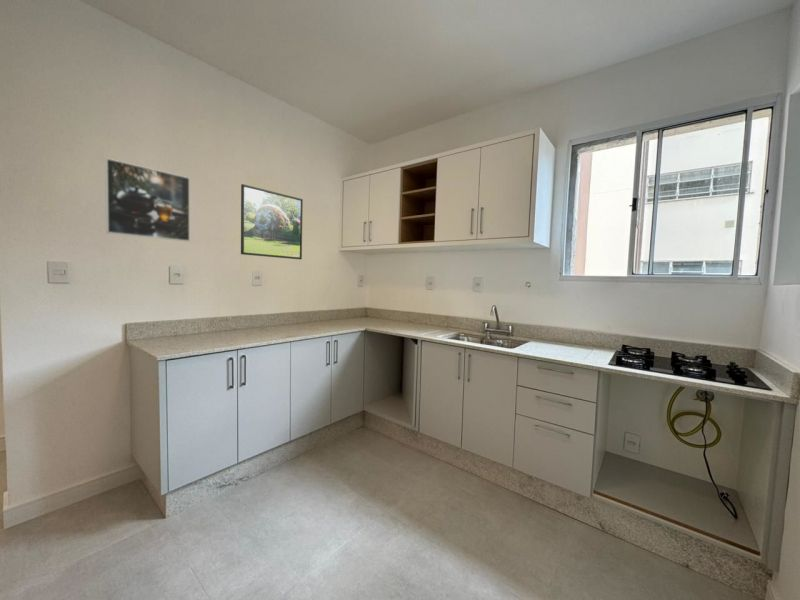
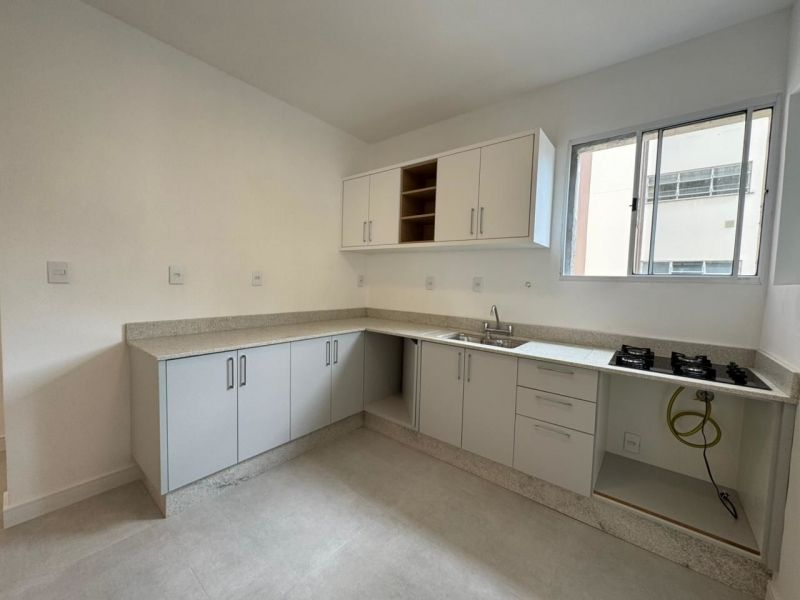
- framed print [240,183,304,260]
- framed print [104,157,191,243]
